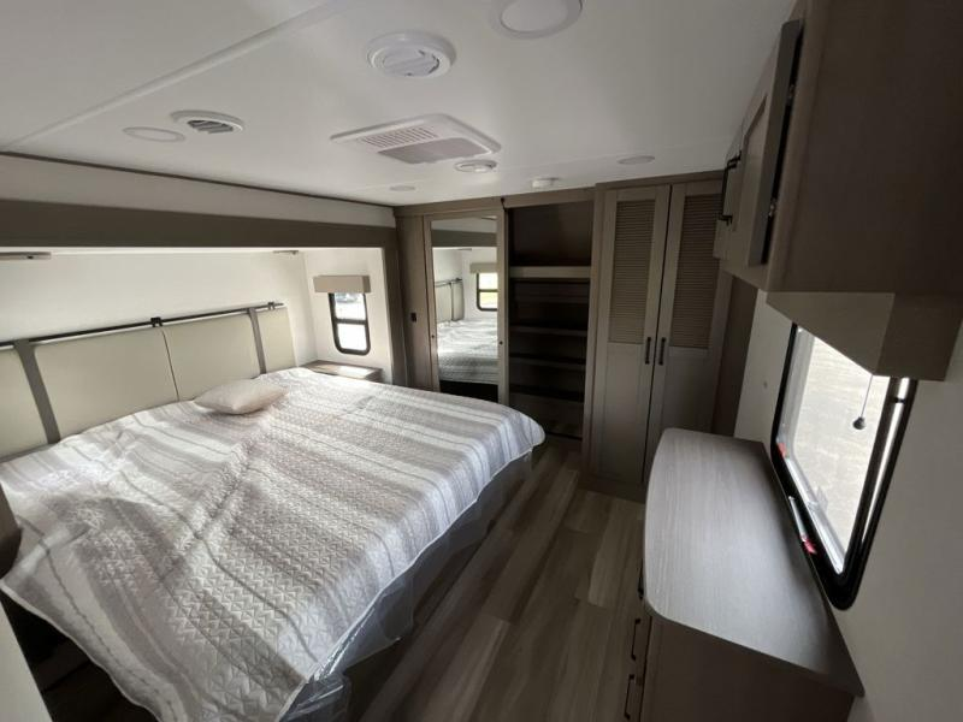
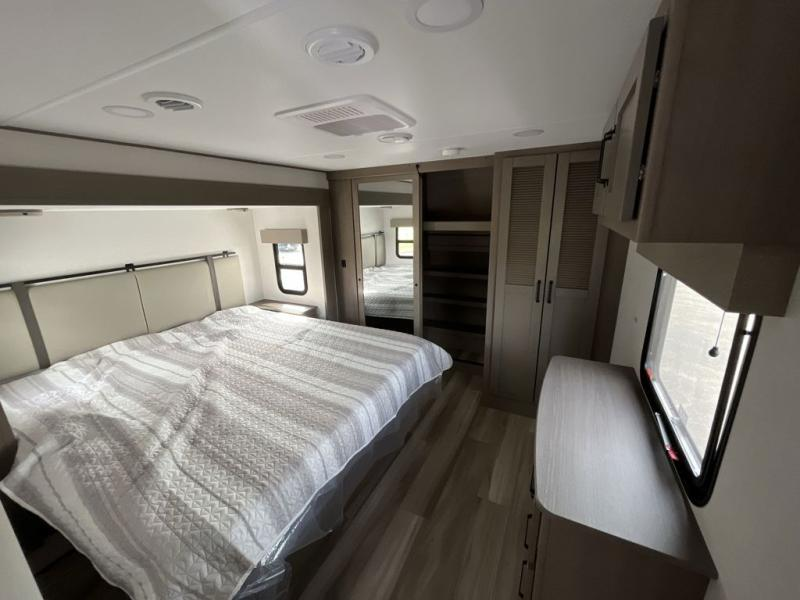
- pillow [191,378,290,415]
